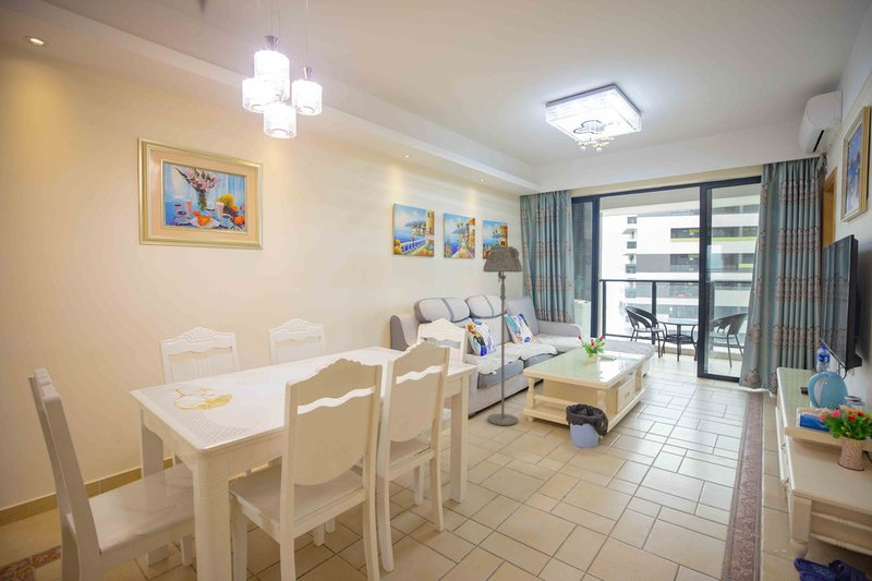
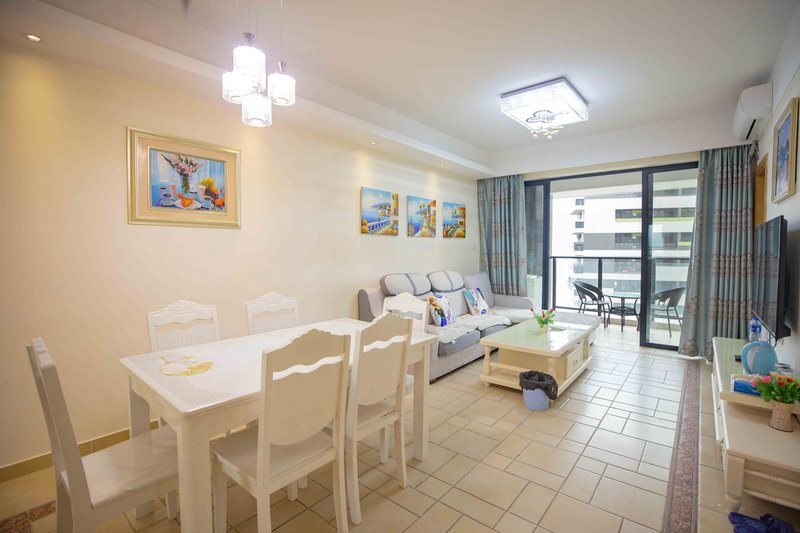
- floor lamp [482,245,524,426]
